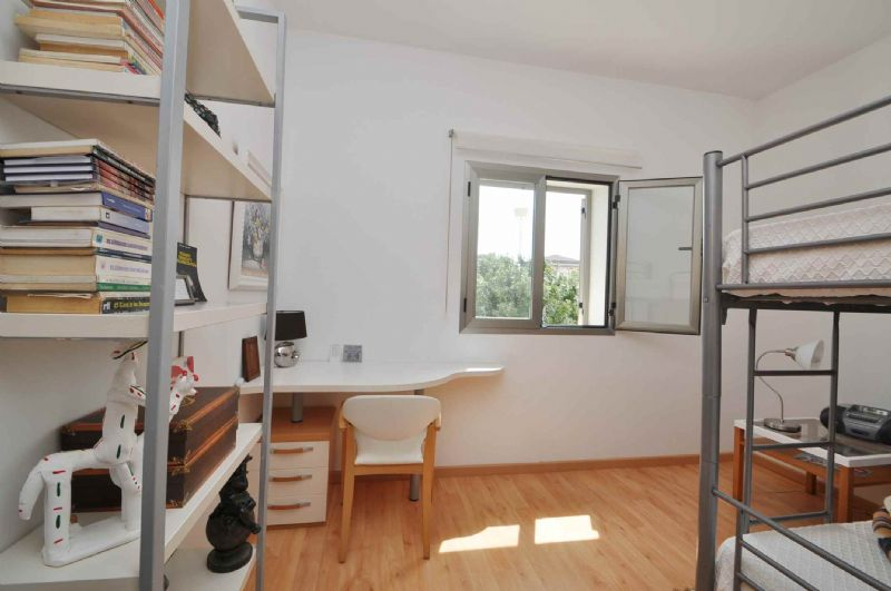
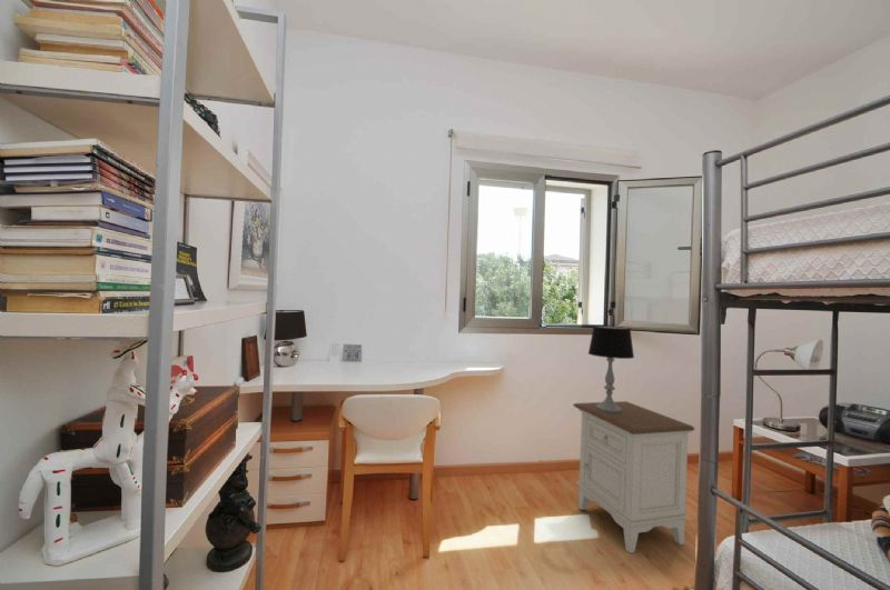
+ table lamp [587,324,635,413]
+ nightstand [572,400,695,554]
